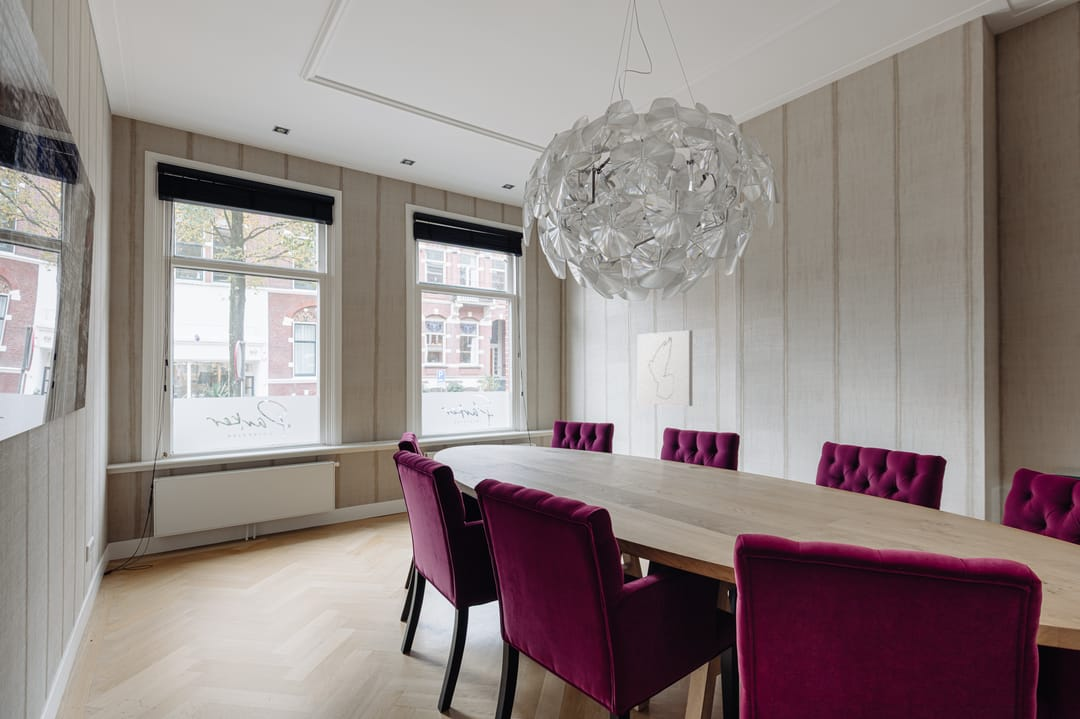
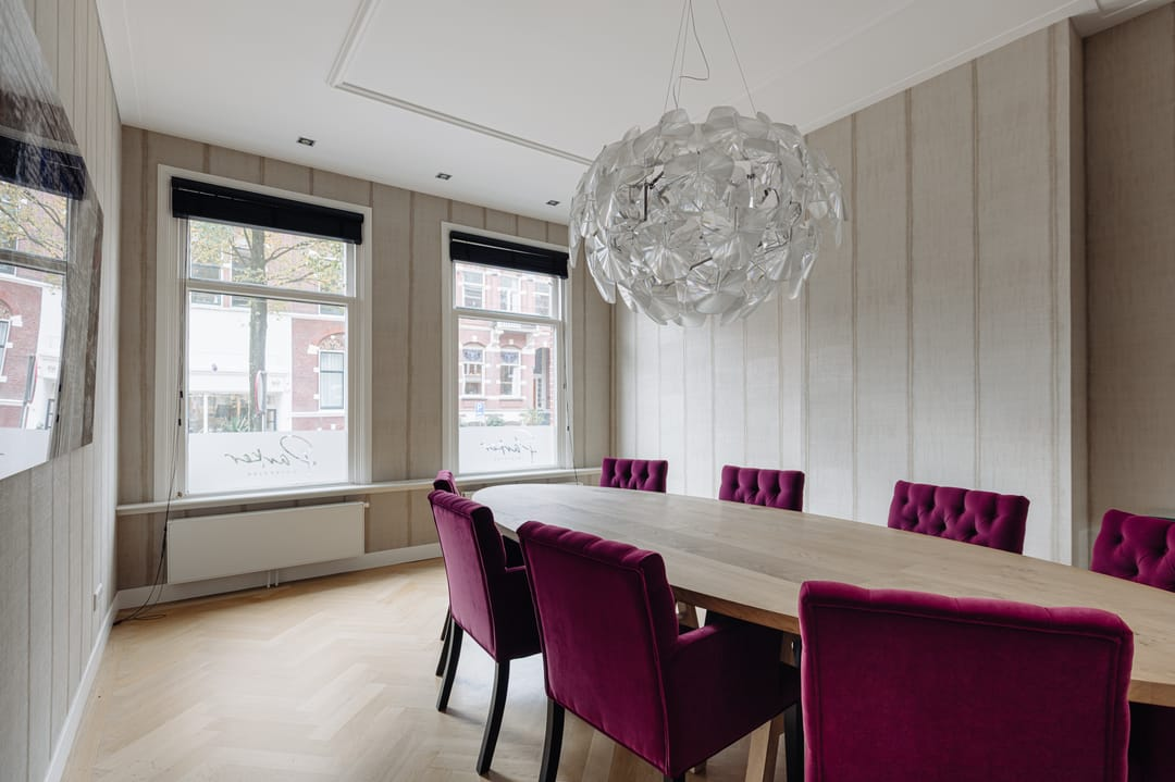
- wall art [637,329,693,407]
